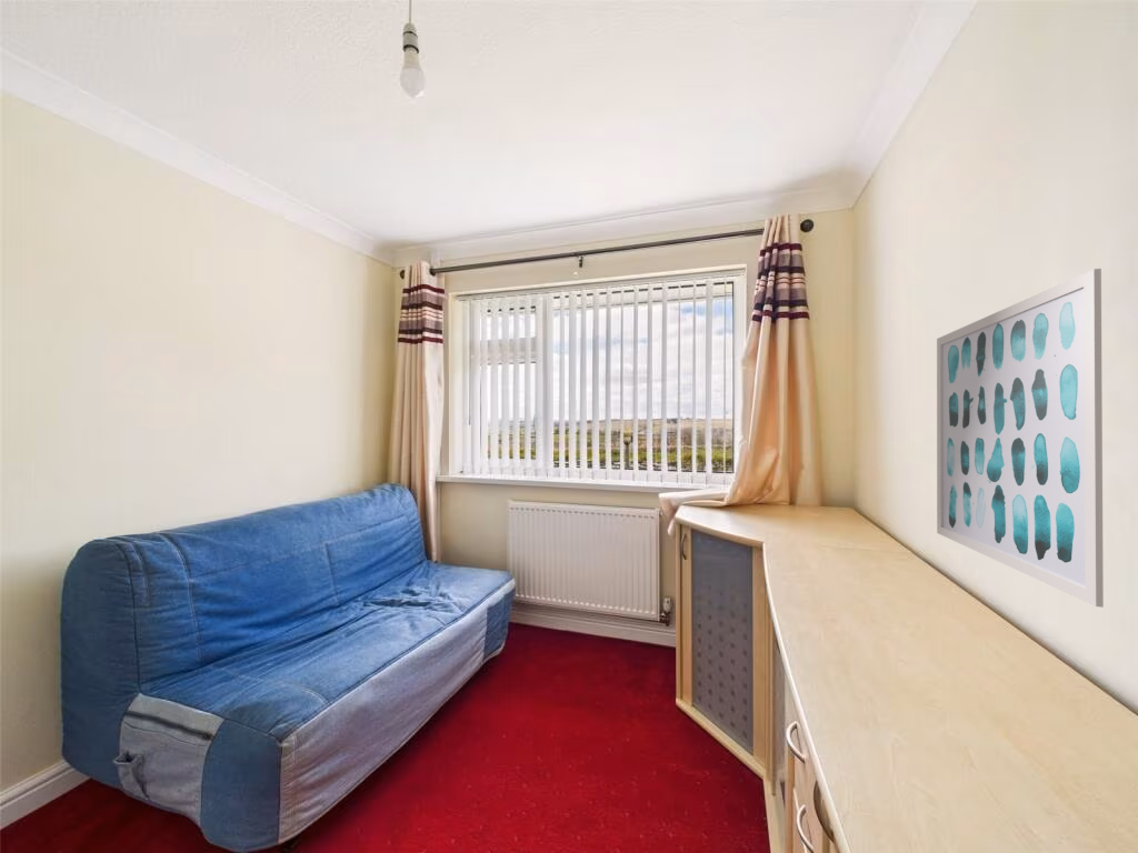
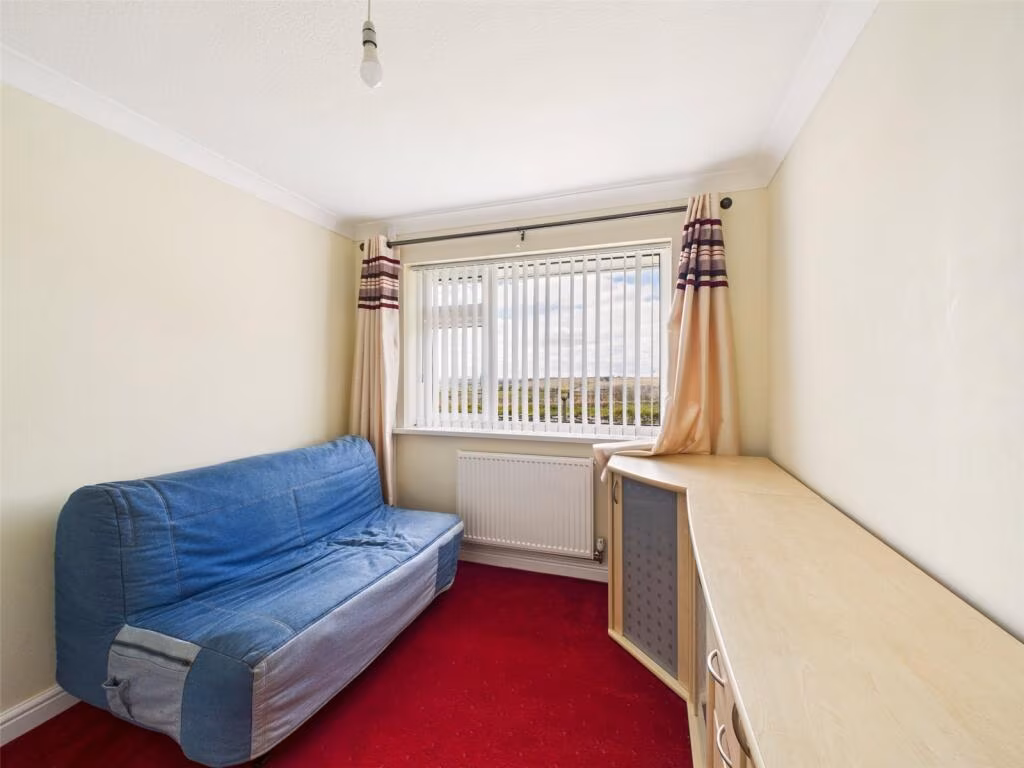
- wall art [936,268,1105,609]
